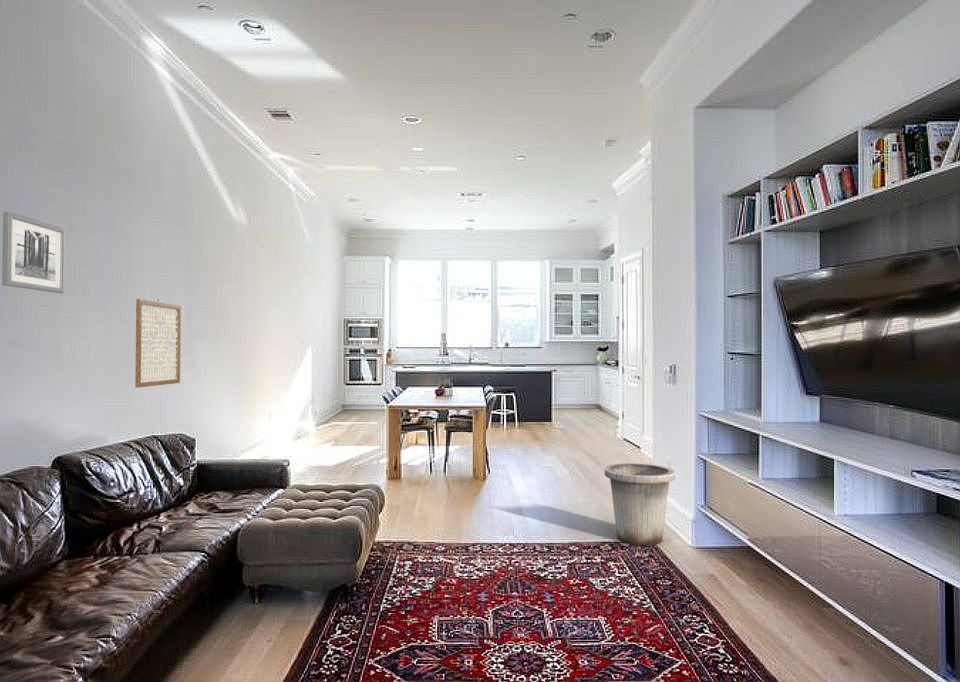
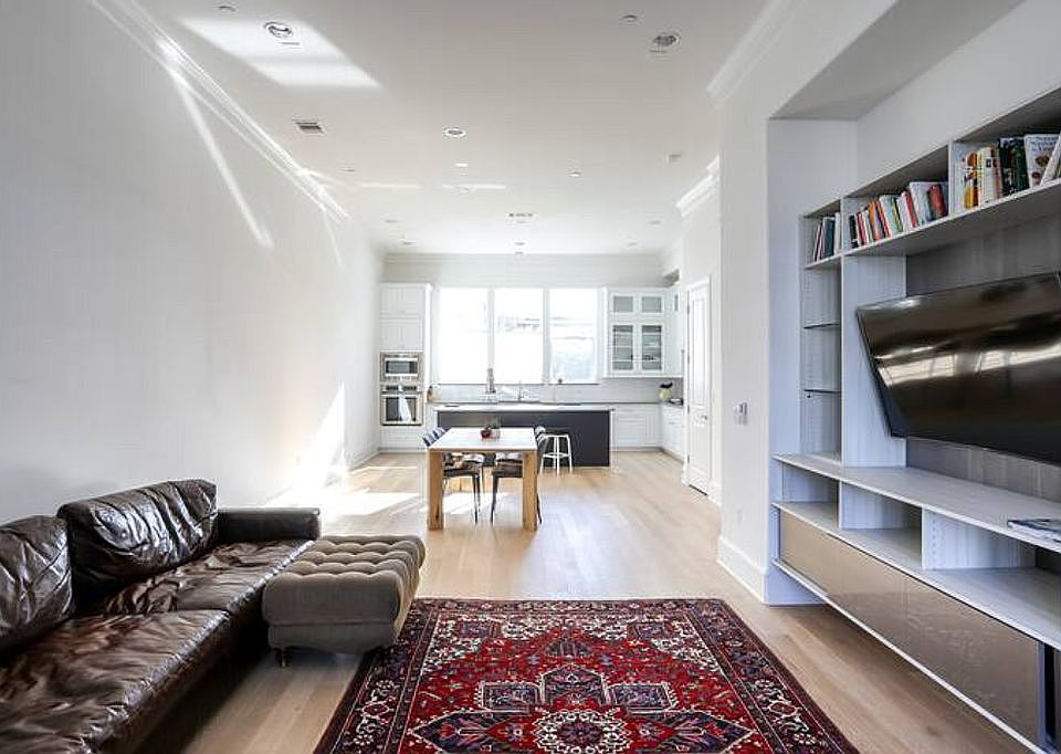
- wall art [134,298,182,389]
- wall art [1,211,66,294]
- trash can [604,462,676,546]
